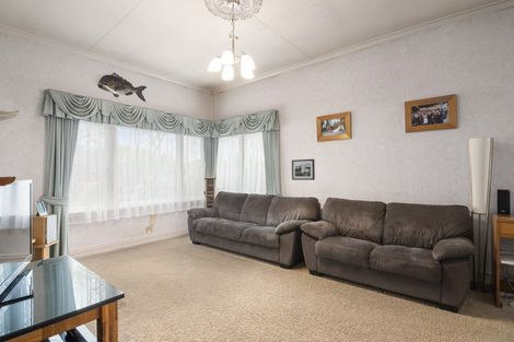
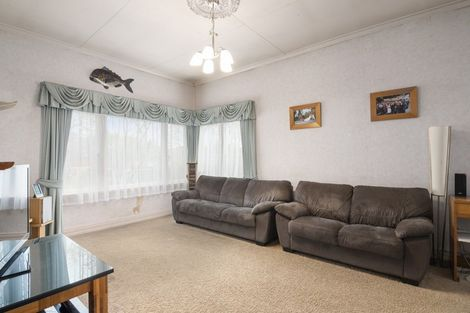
- picture frame [291,158,316,181]
